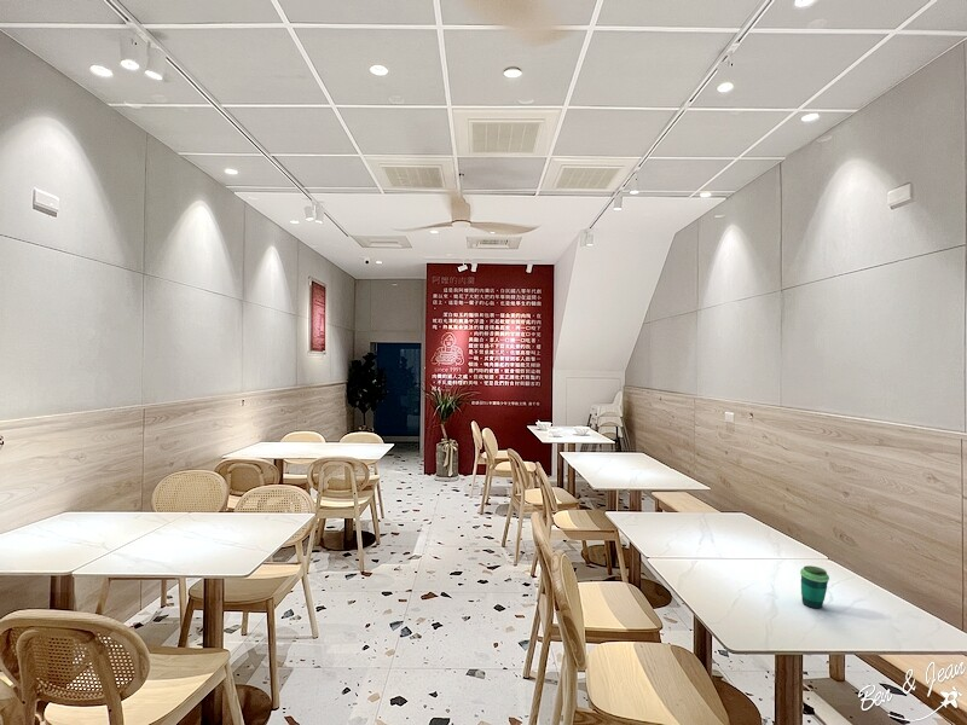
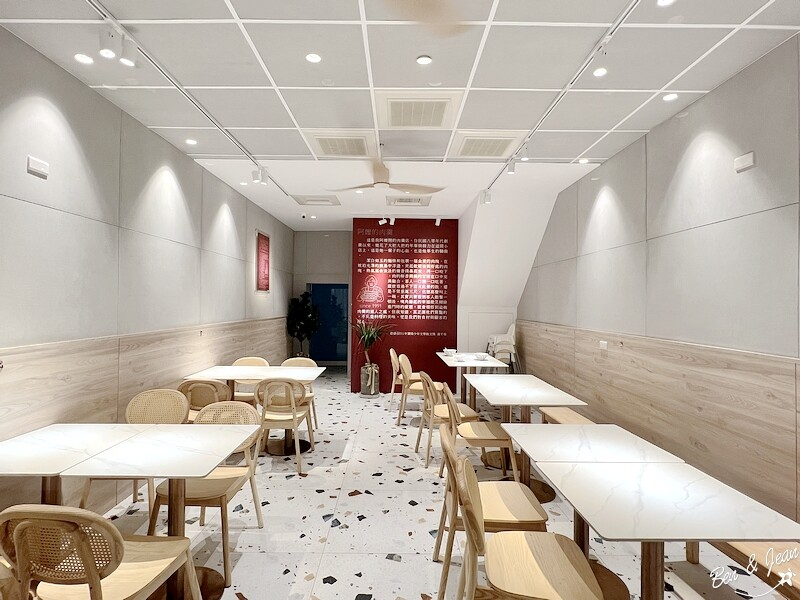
- cup [799,564,830,609]
